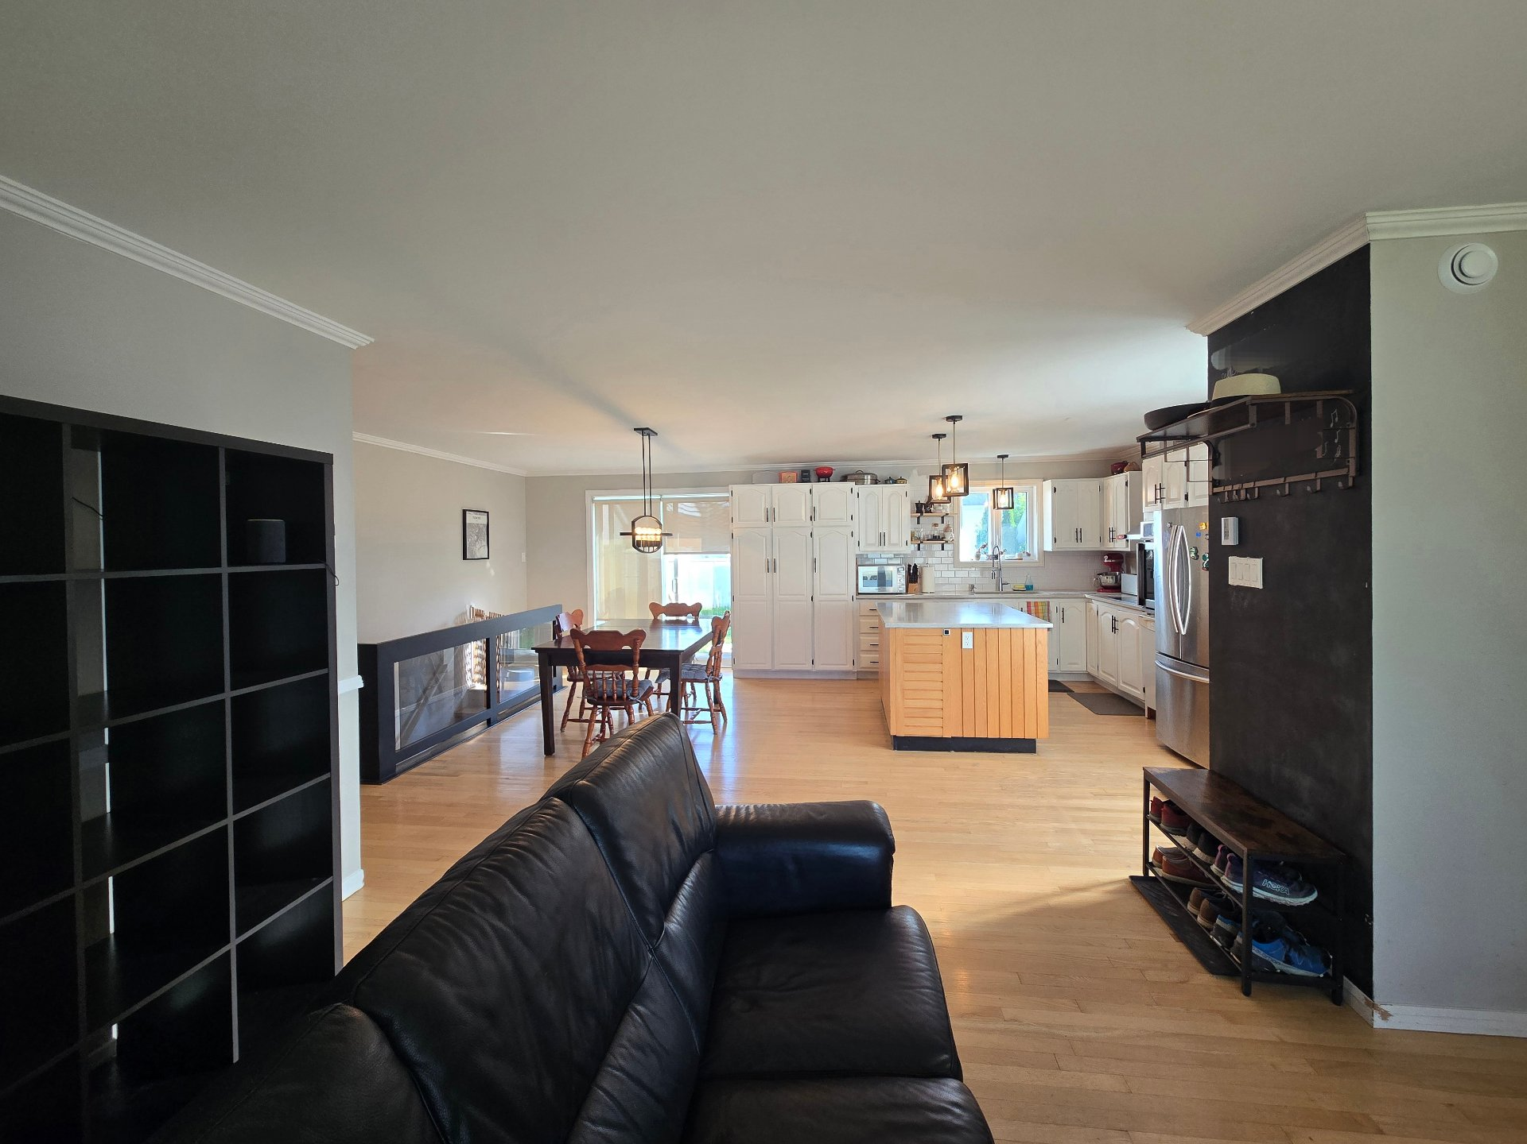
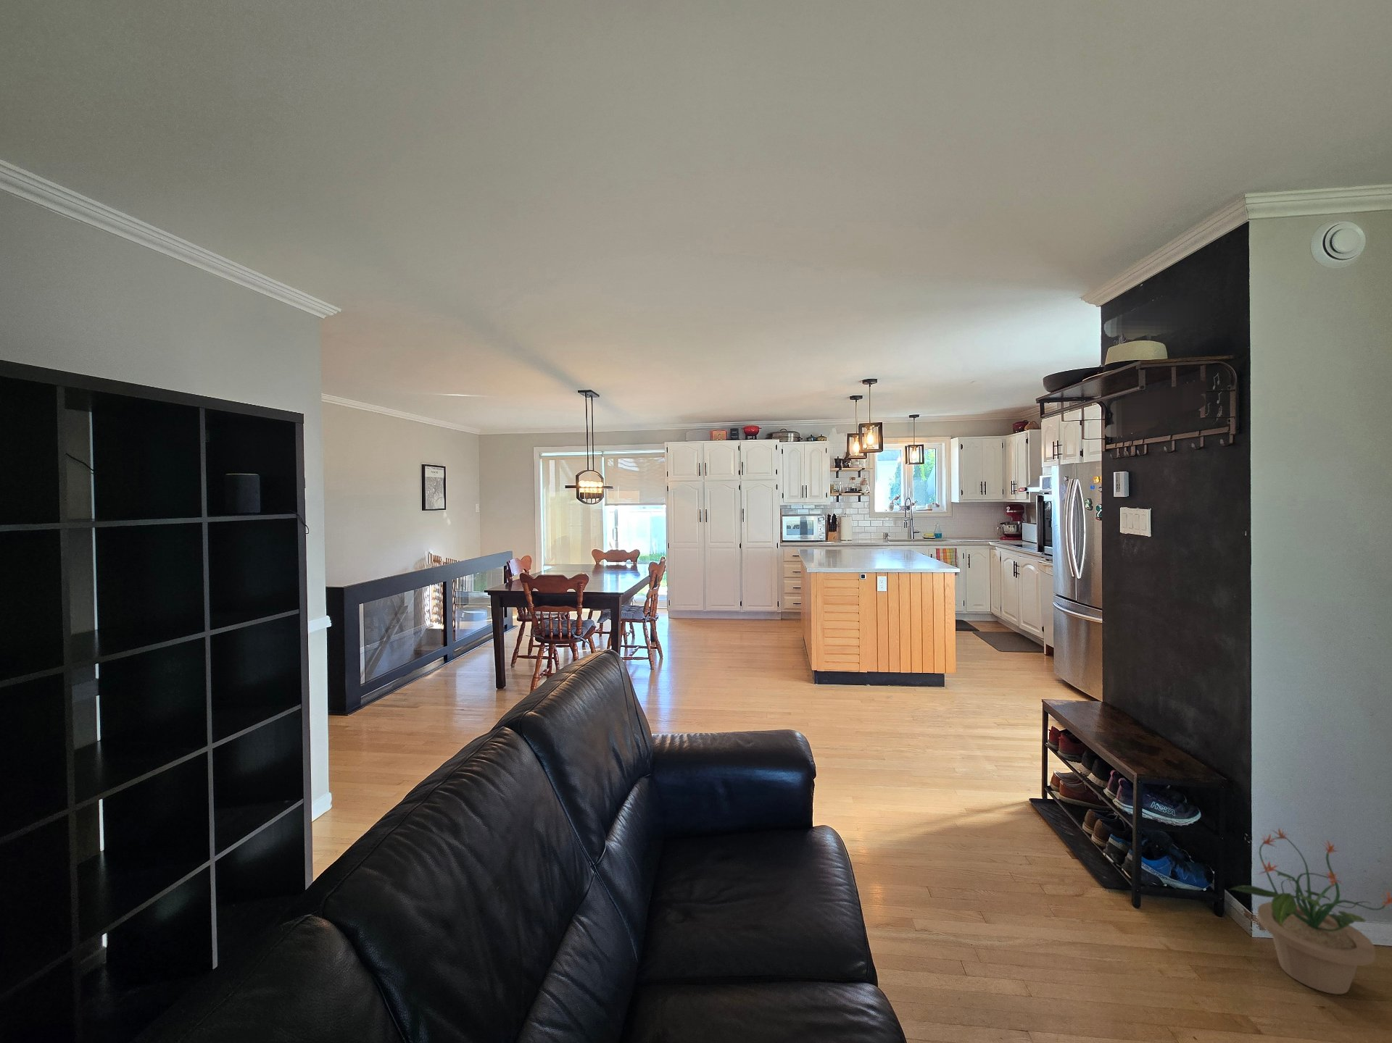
+ potted plant [1229,828,1392,995]
